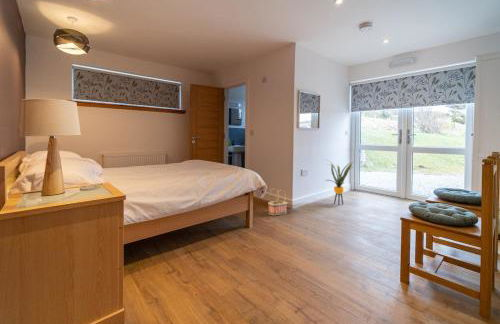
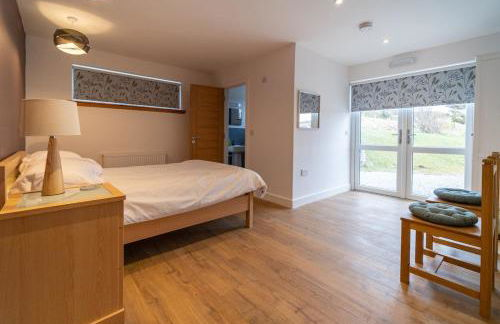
- basket [267,187,288,216]
- house plant [324,158,353,206]
